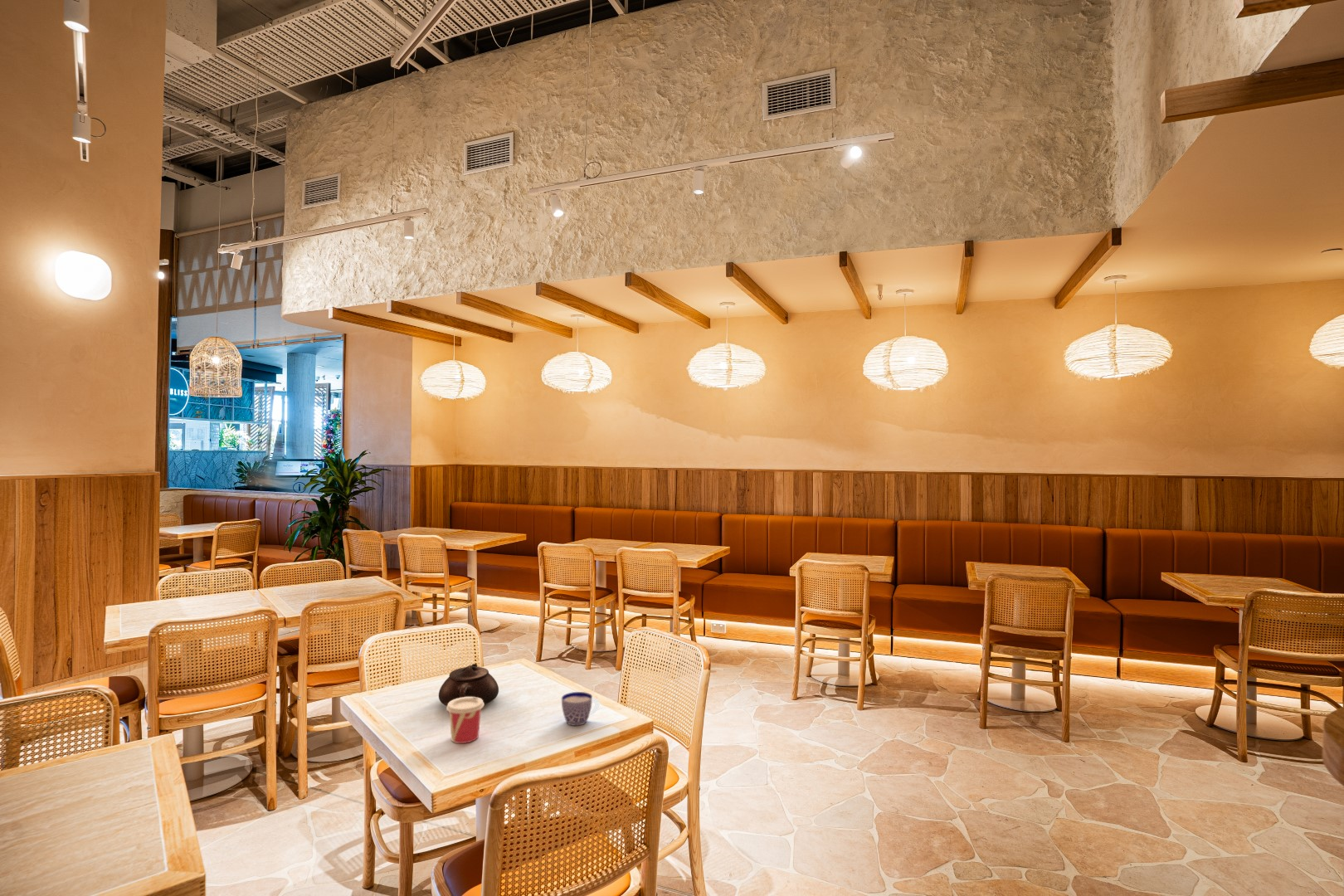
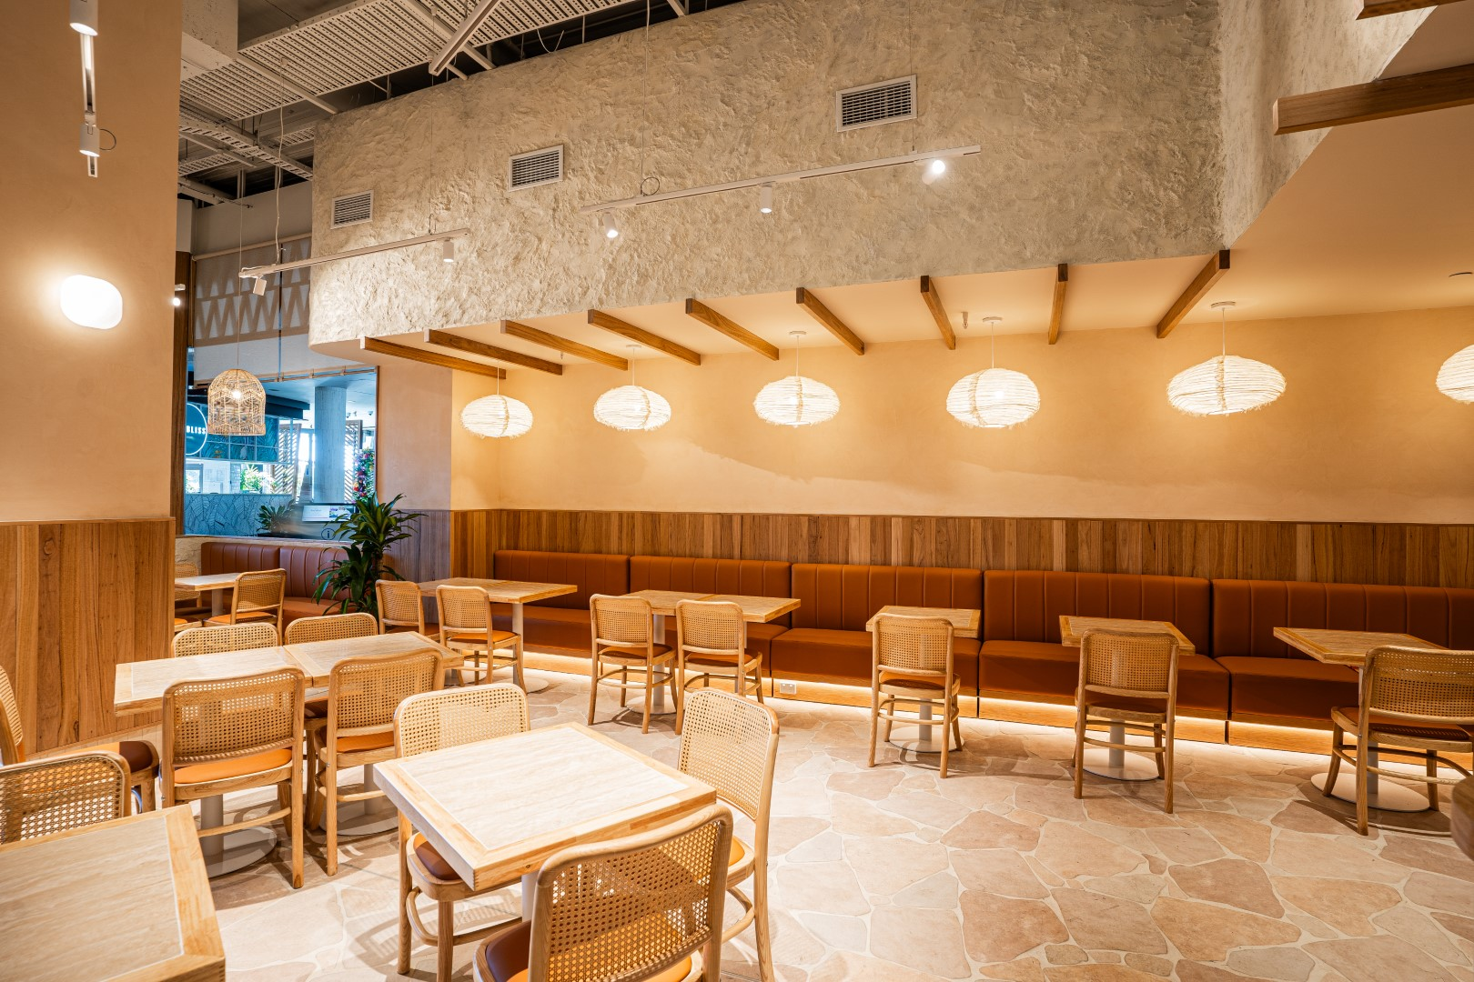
- teapot [438,663,499,707]
- cup [561,691,601,727]
- cup [446,697,485,744]
